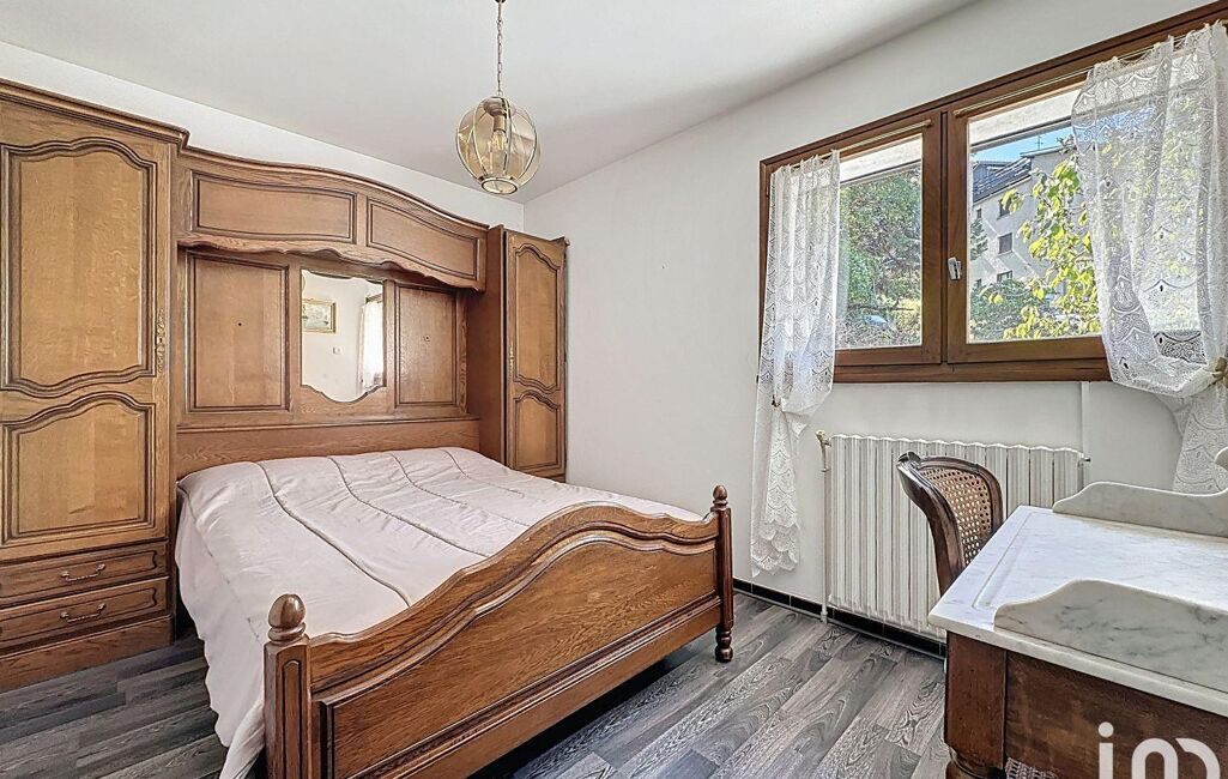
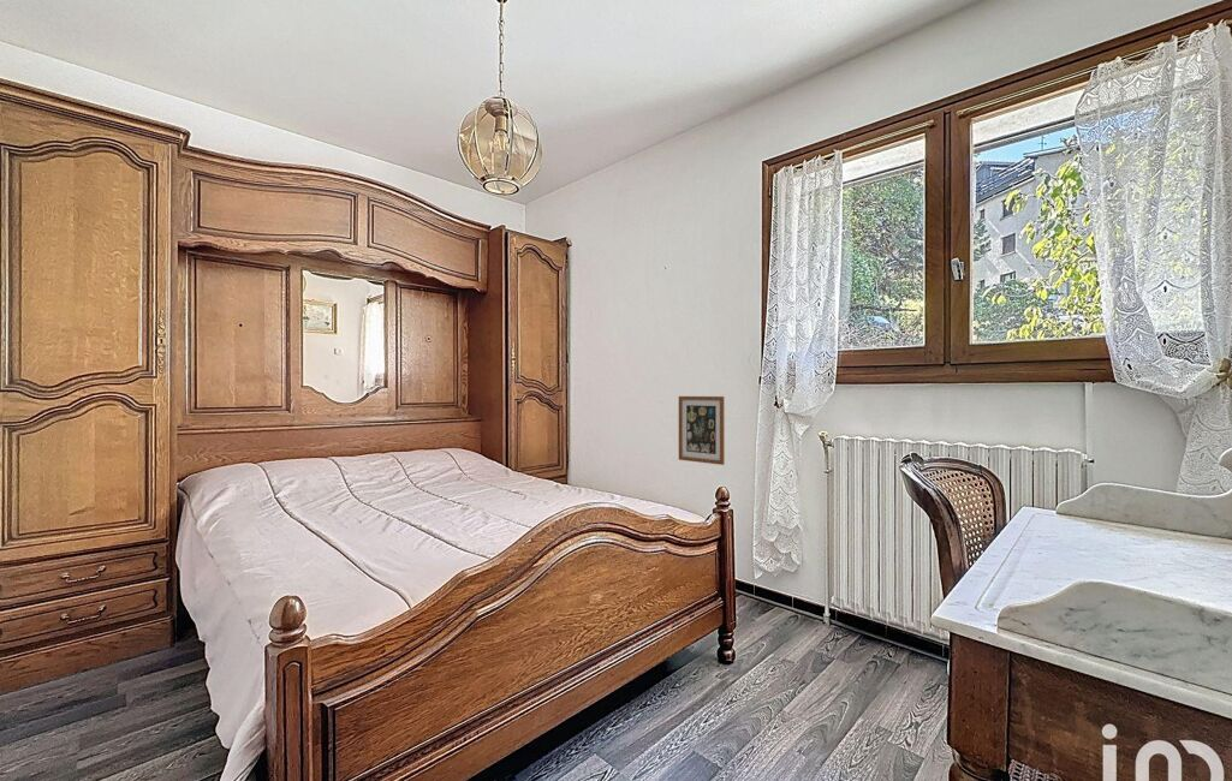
+ wall art [678,395,726,466]
